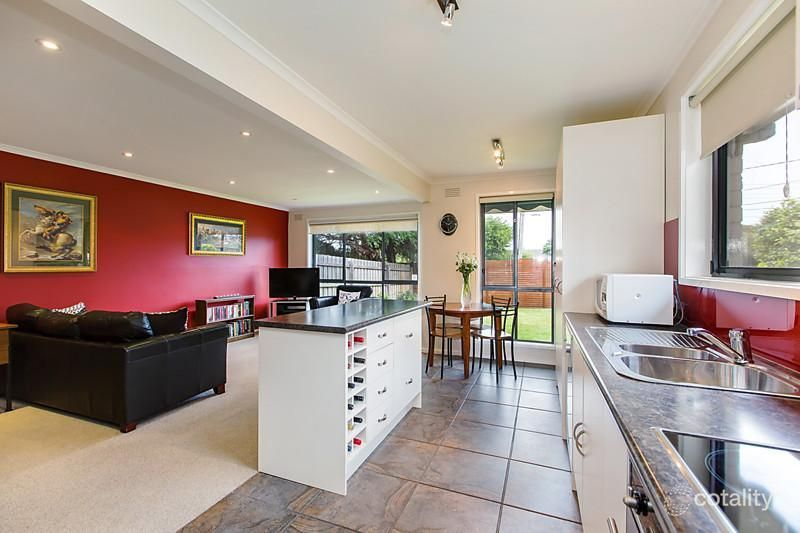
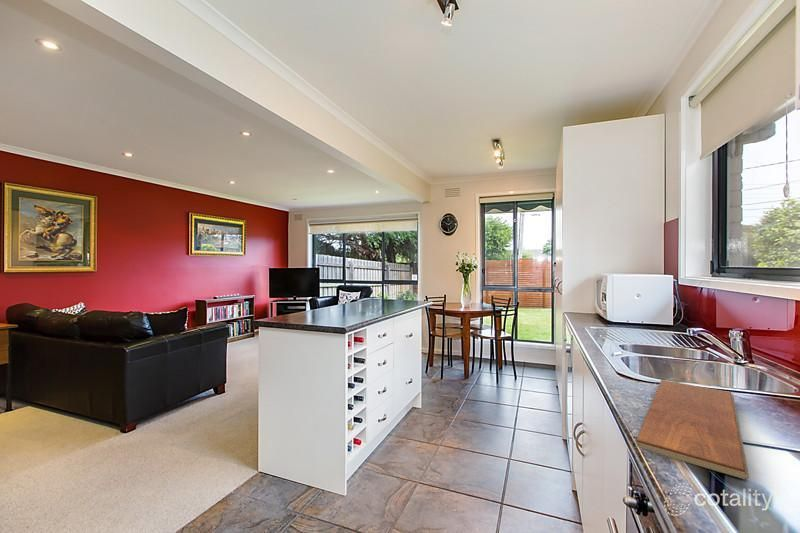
+ chopping board [636,379,750,480]
